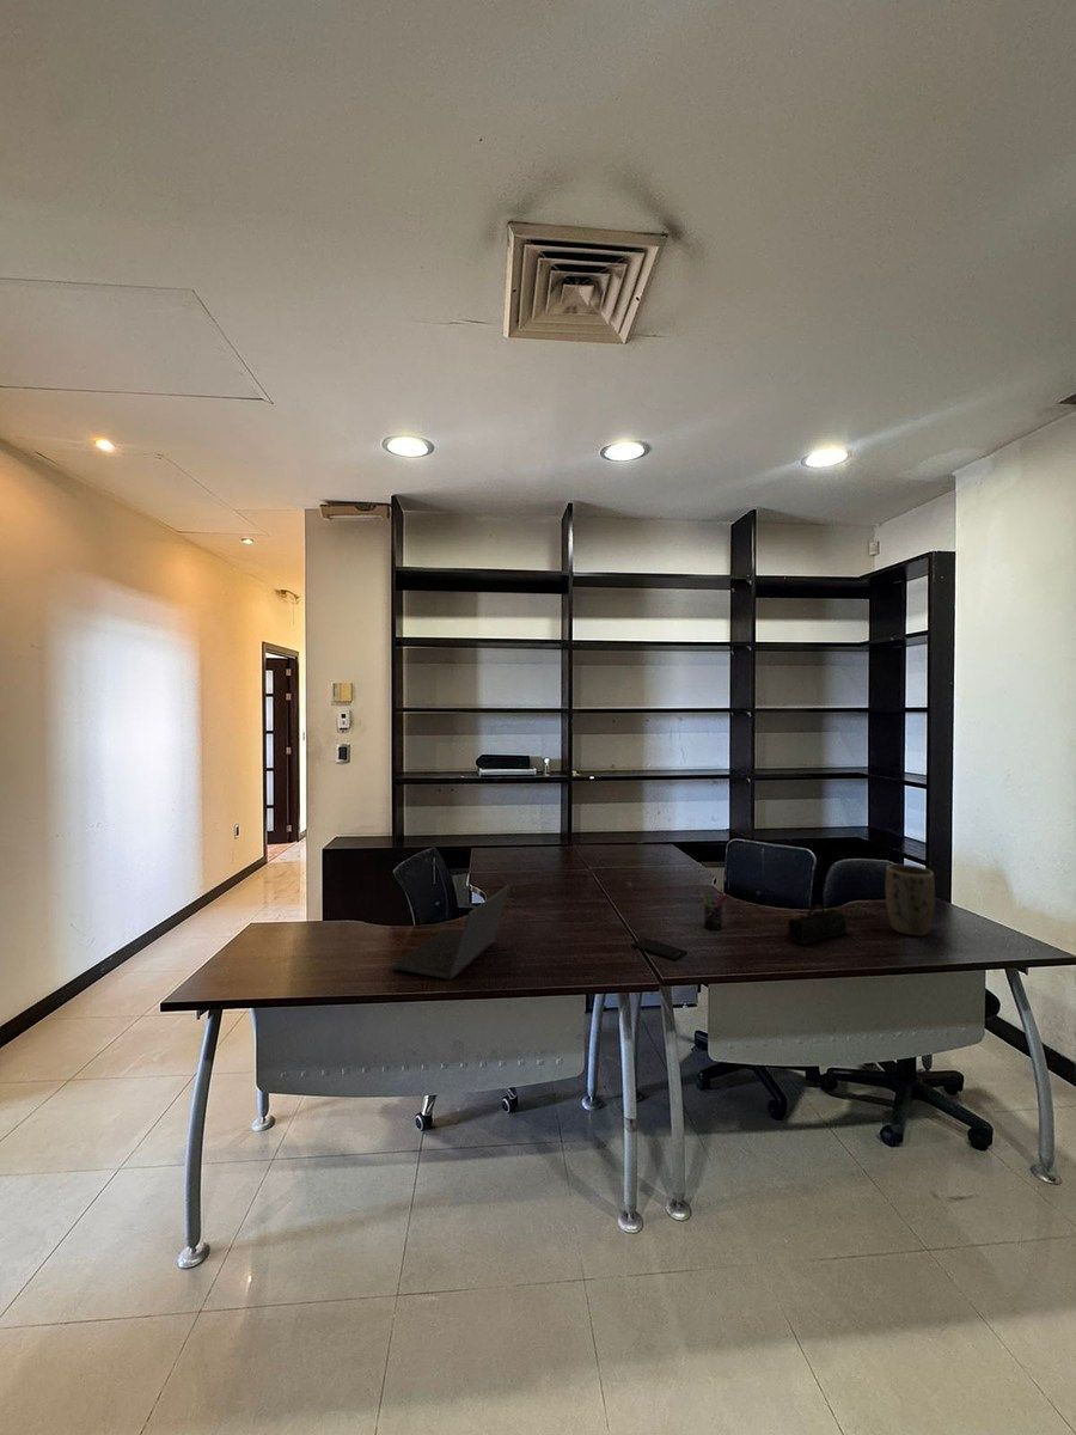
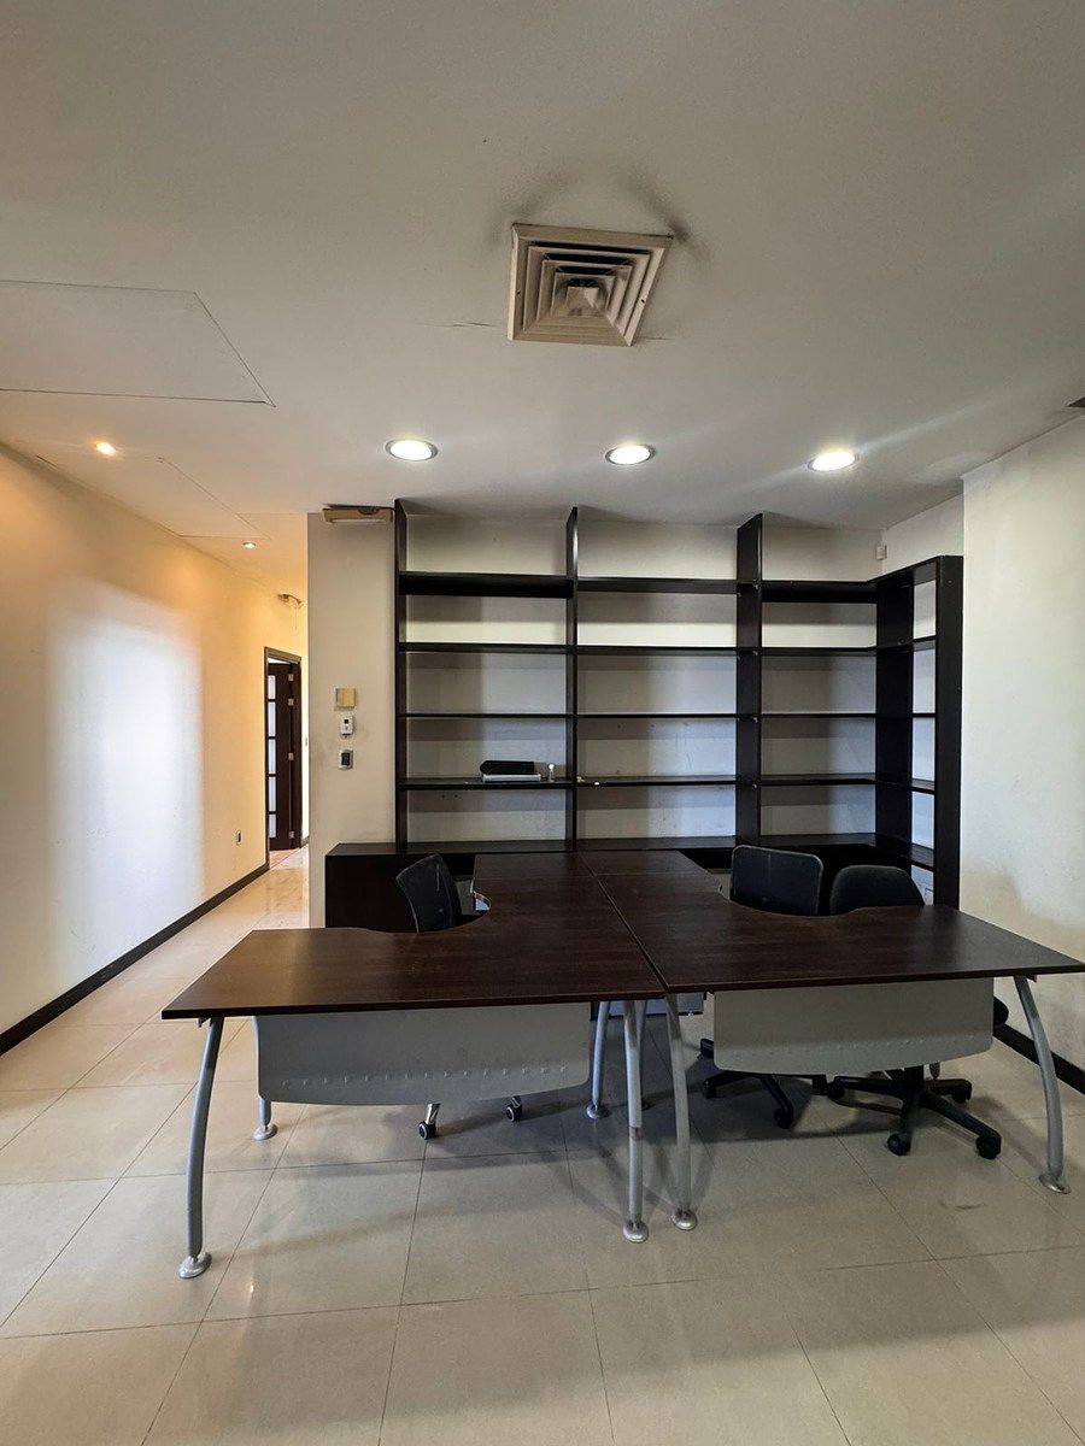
- pen holder [699,887,729,930]
- laptop computer [392,884,512,981]
- plant pot [885,863,936,938]
- pencil case [787,903,848,946]
- smartphone [631,936,689,961]
